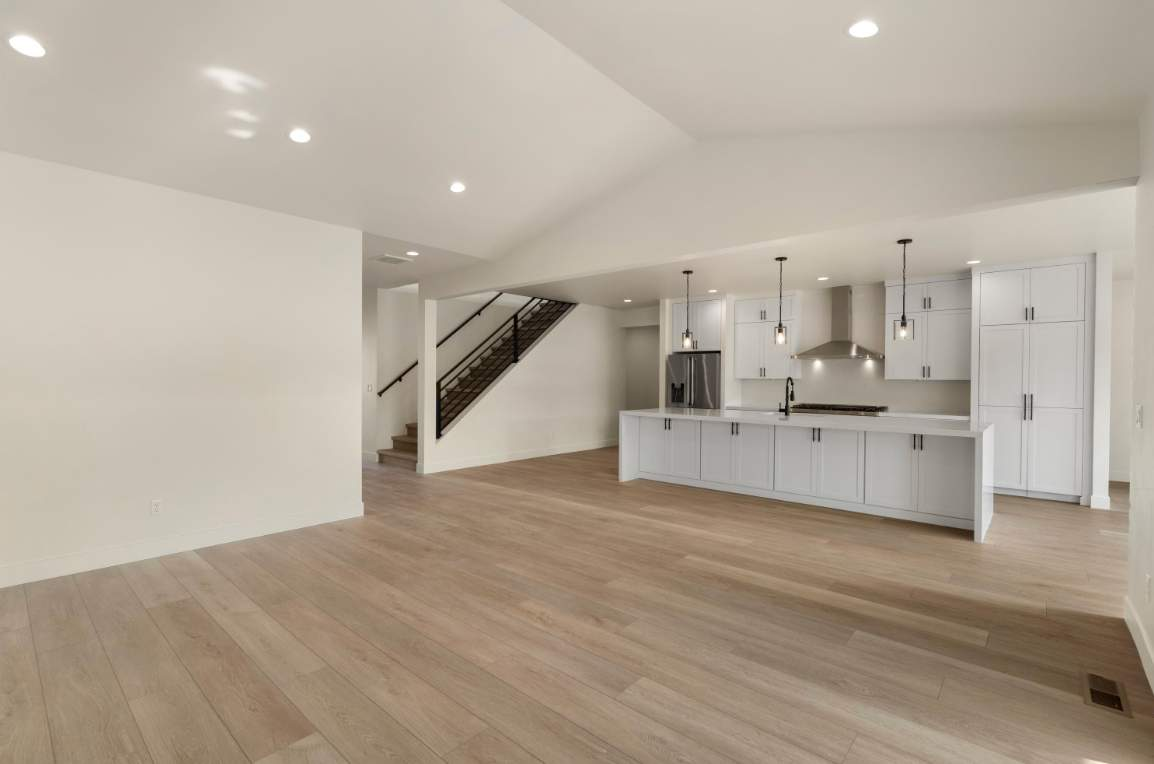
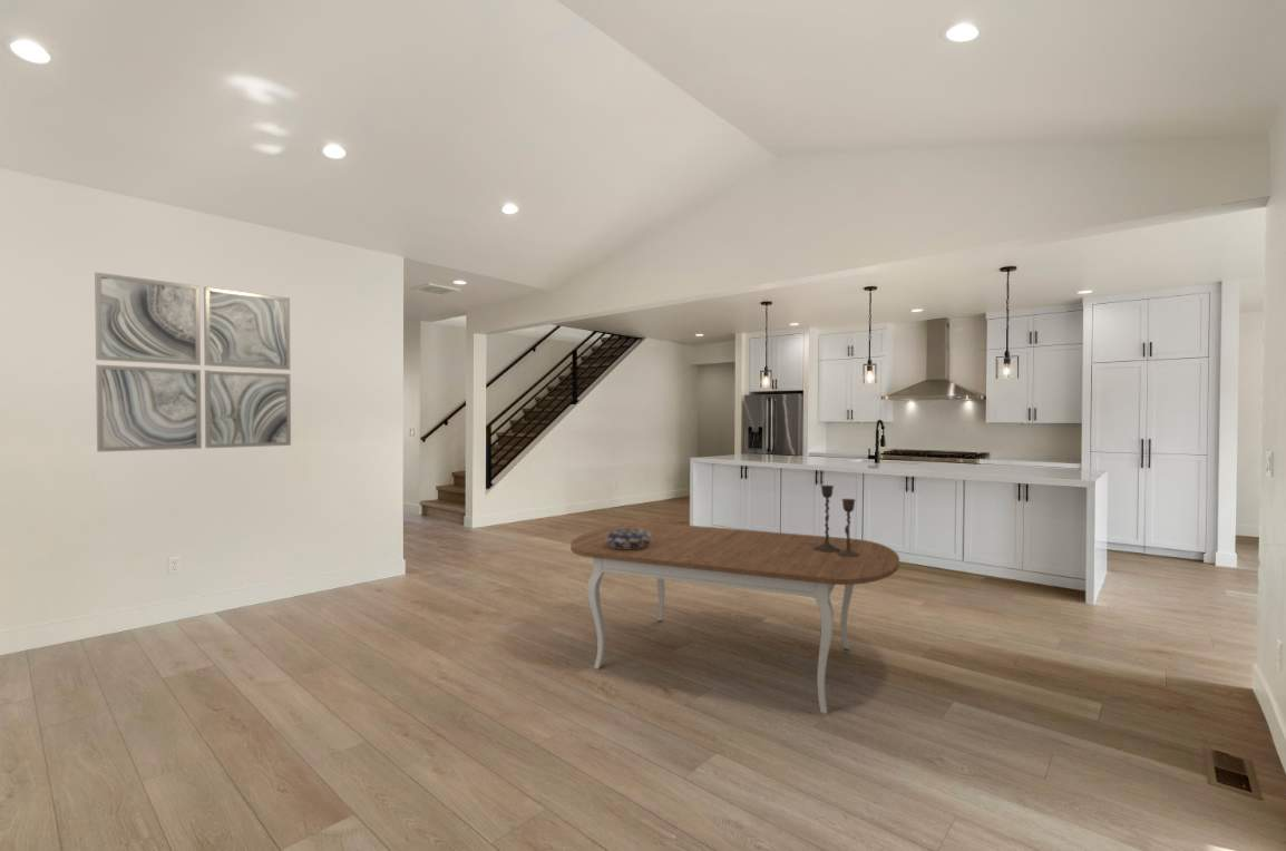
+ candlestick [814,485,859,557]
+ wall art [94,271,292,453]
+ dining table [569,521,900,715]
+ decorative bowl [606,529,651,549]
